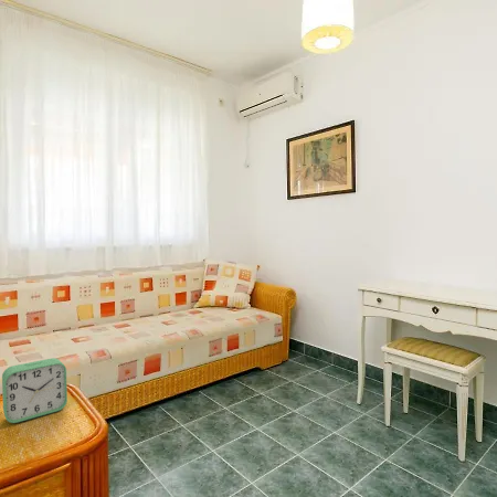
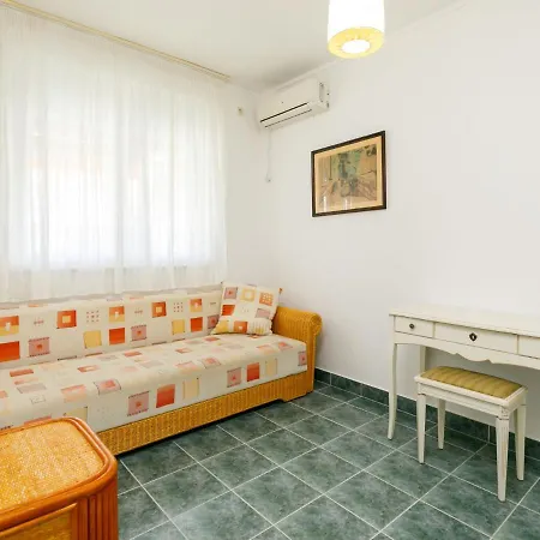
- alarm clock [1,357,68,424]
